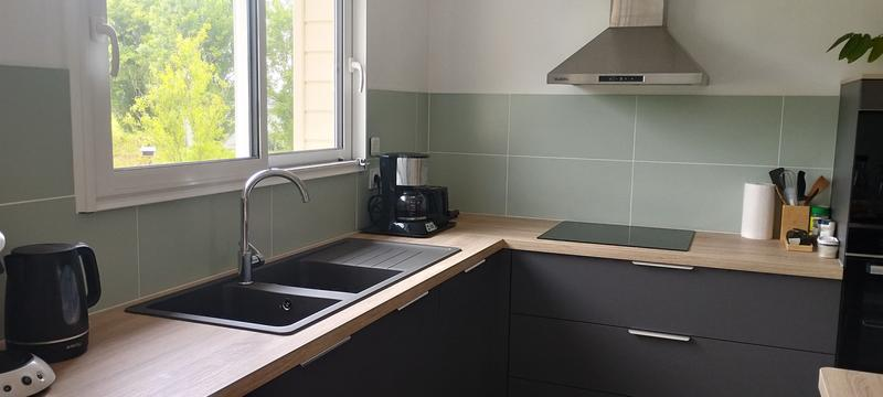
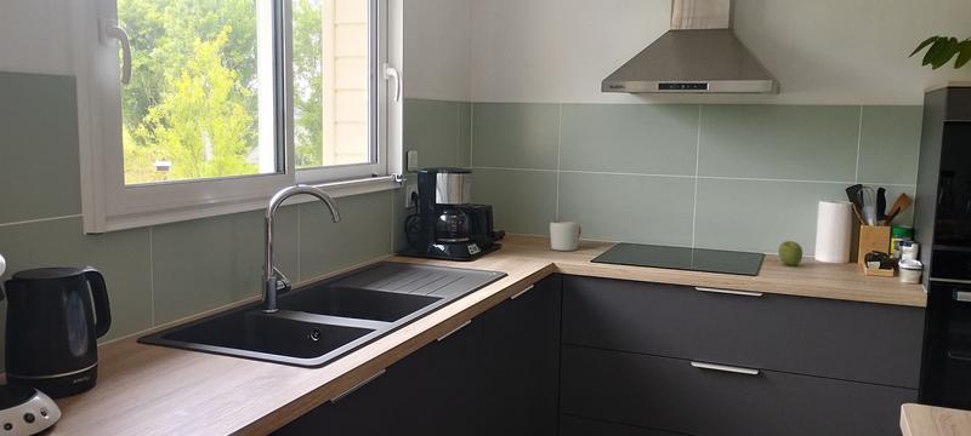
+ apple [778,240,804,266]
+ mug [549,219,581,252]
